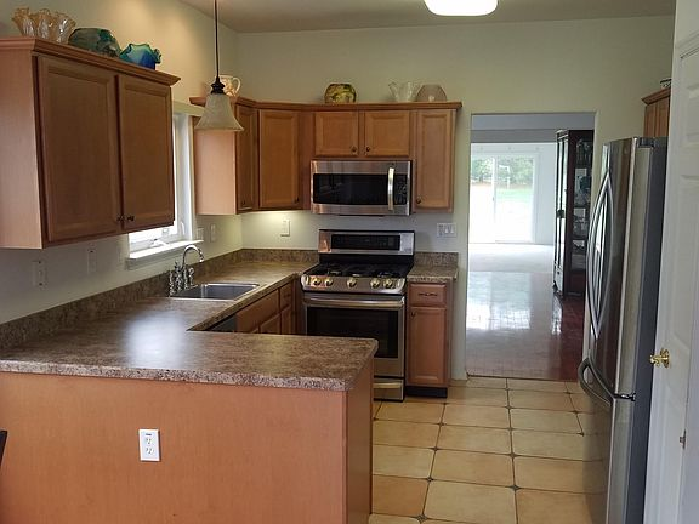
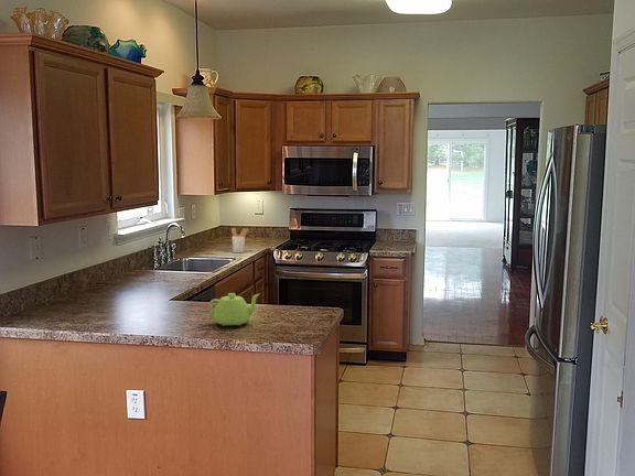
+ utensil holder [230,227,250,253]
+ teapot [207,292,260,327]
